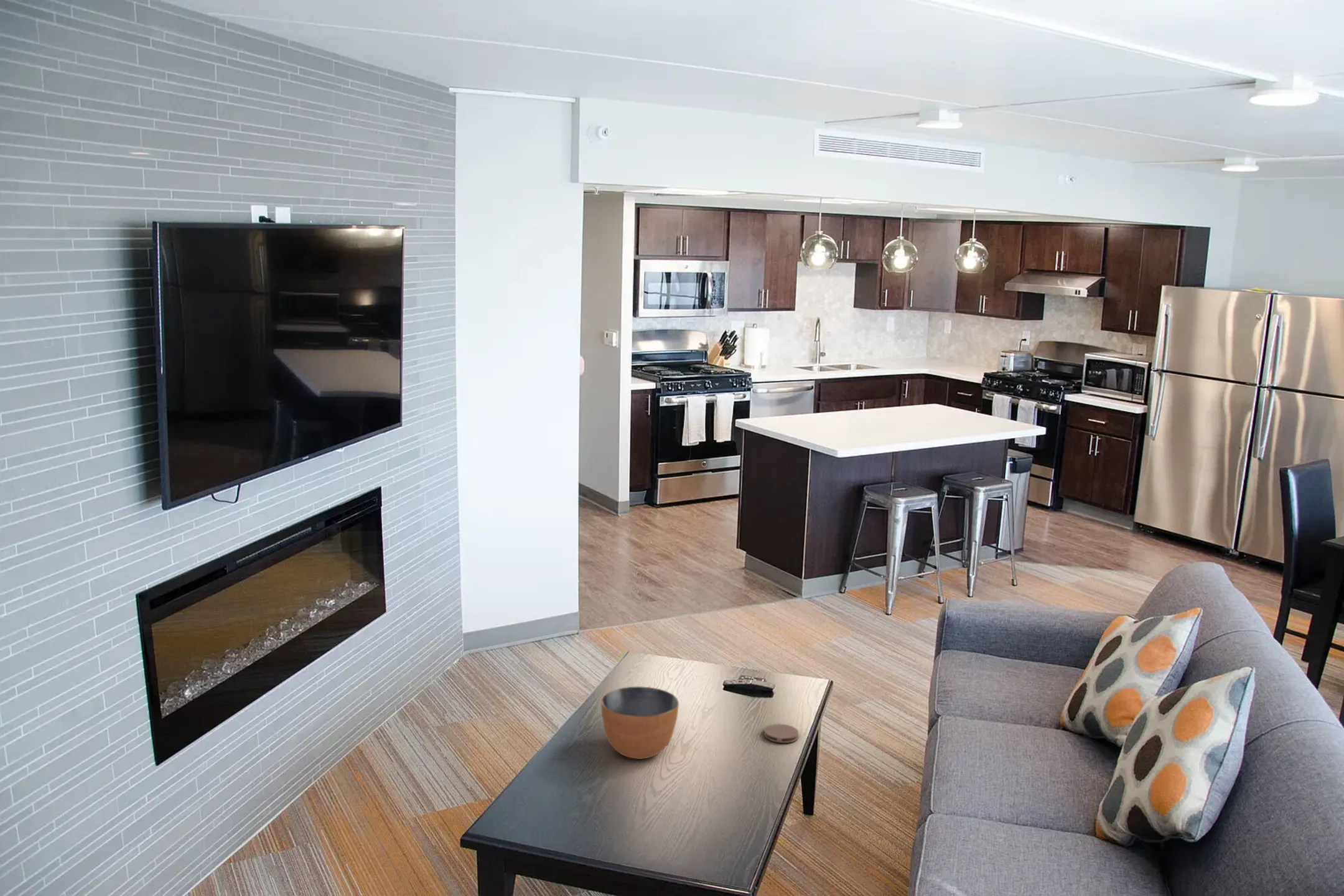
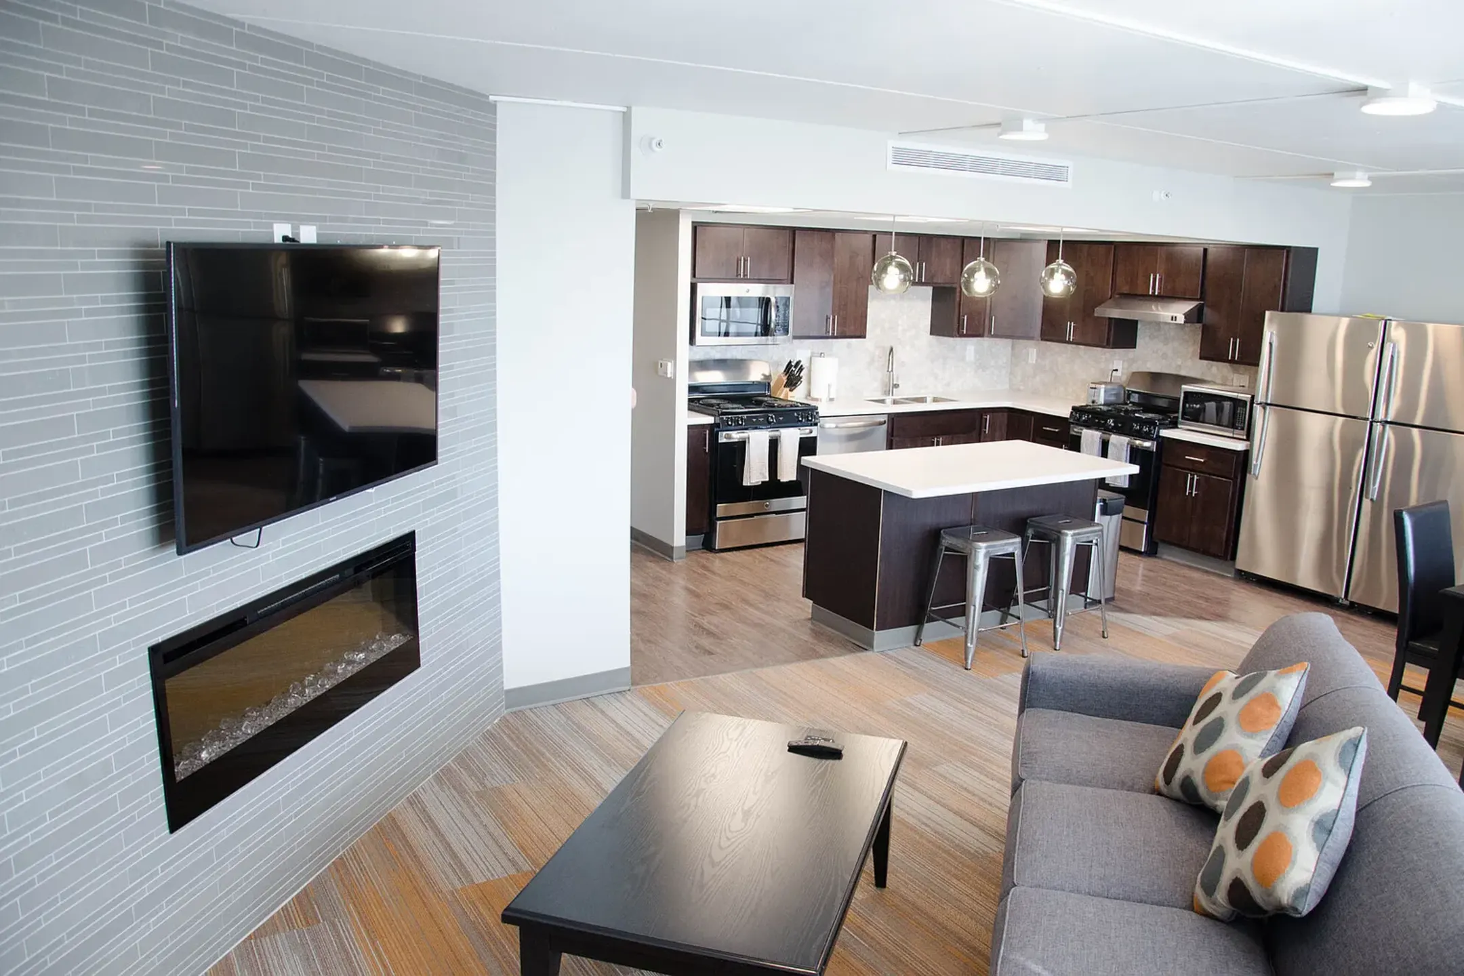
- bowl [600,686,679,760]
- coaster [763,724,800,744]
